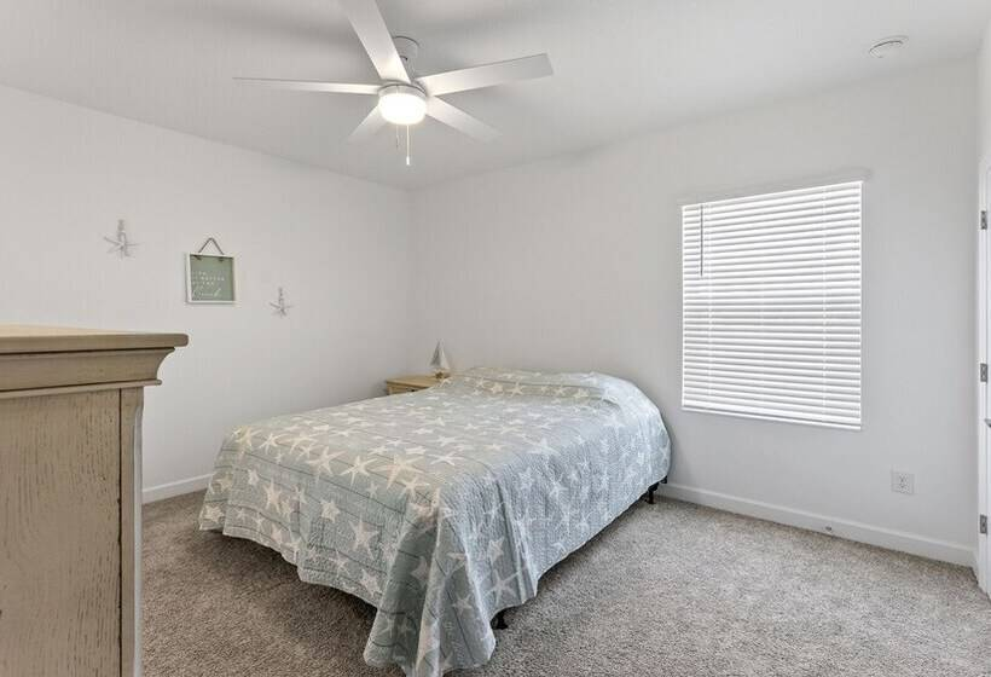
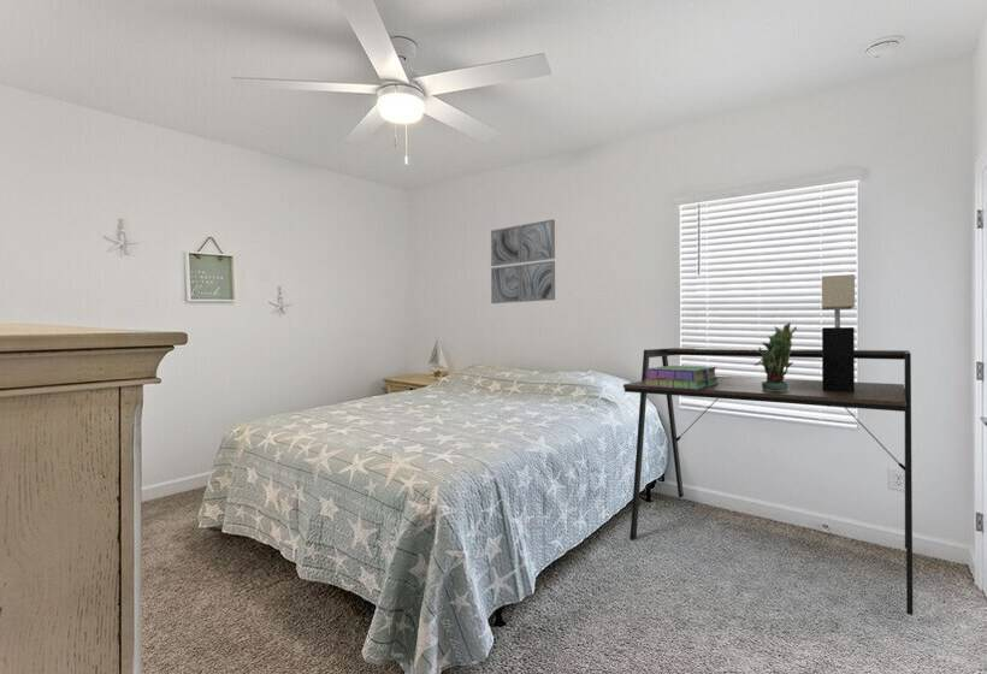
+ desk [622,347,914,616]
+ potted plant [750,321,798,391]
+ table lamp [821,273,856,392]
+ stack of books [644,365,720,389]
+ wall art [490,218,556,305]
